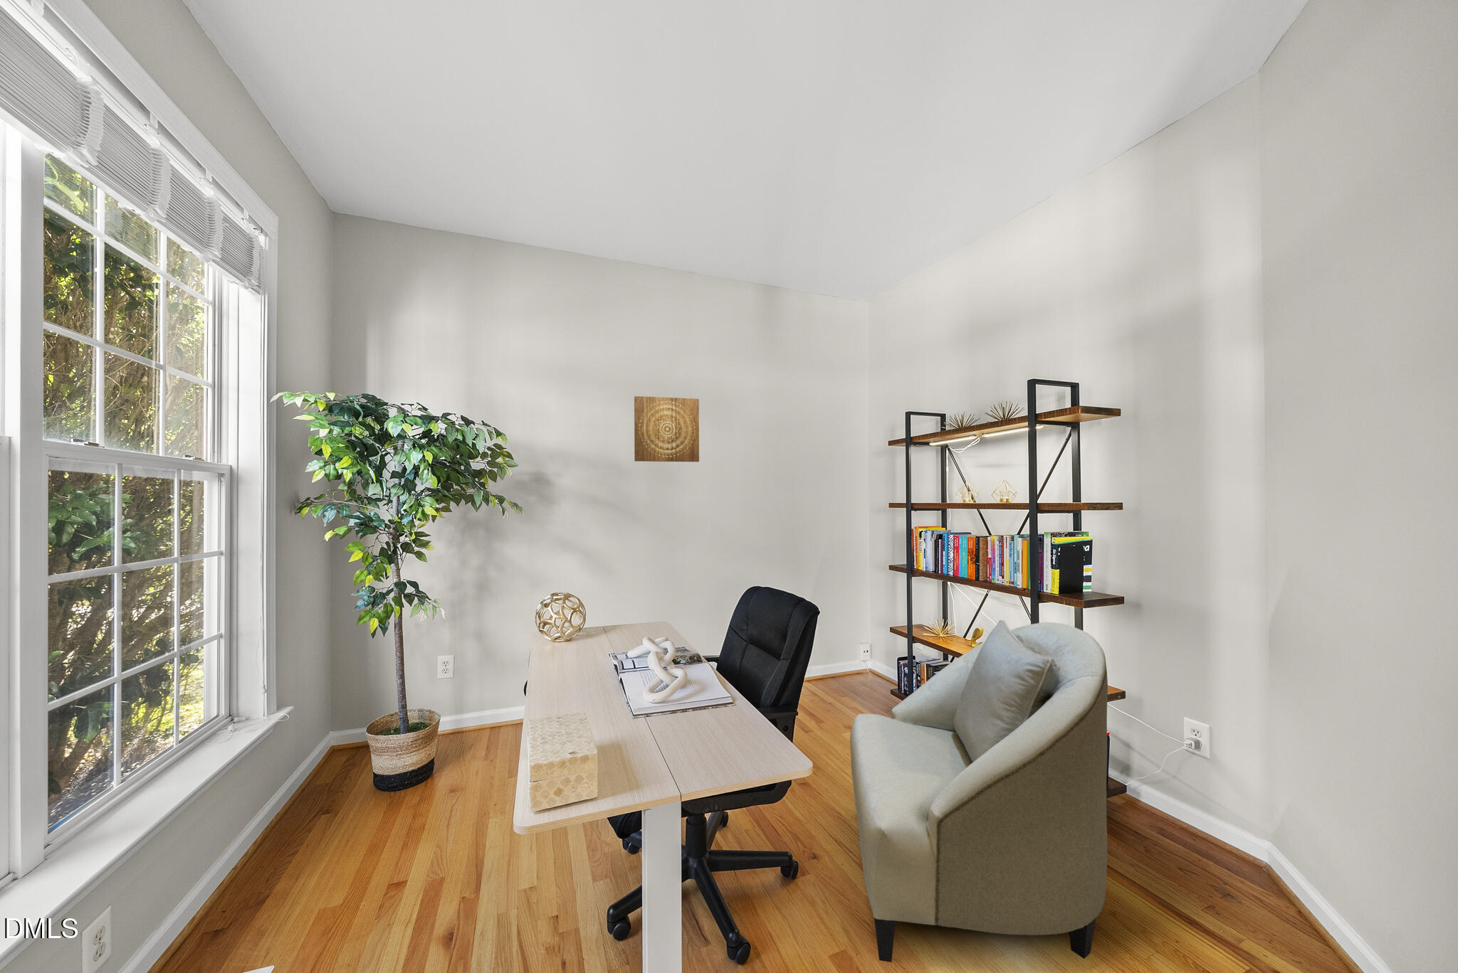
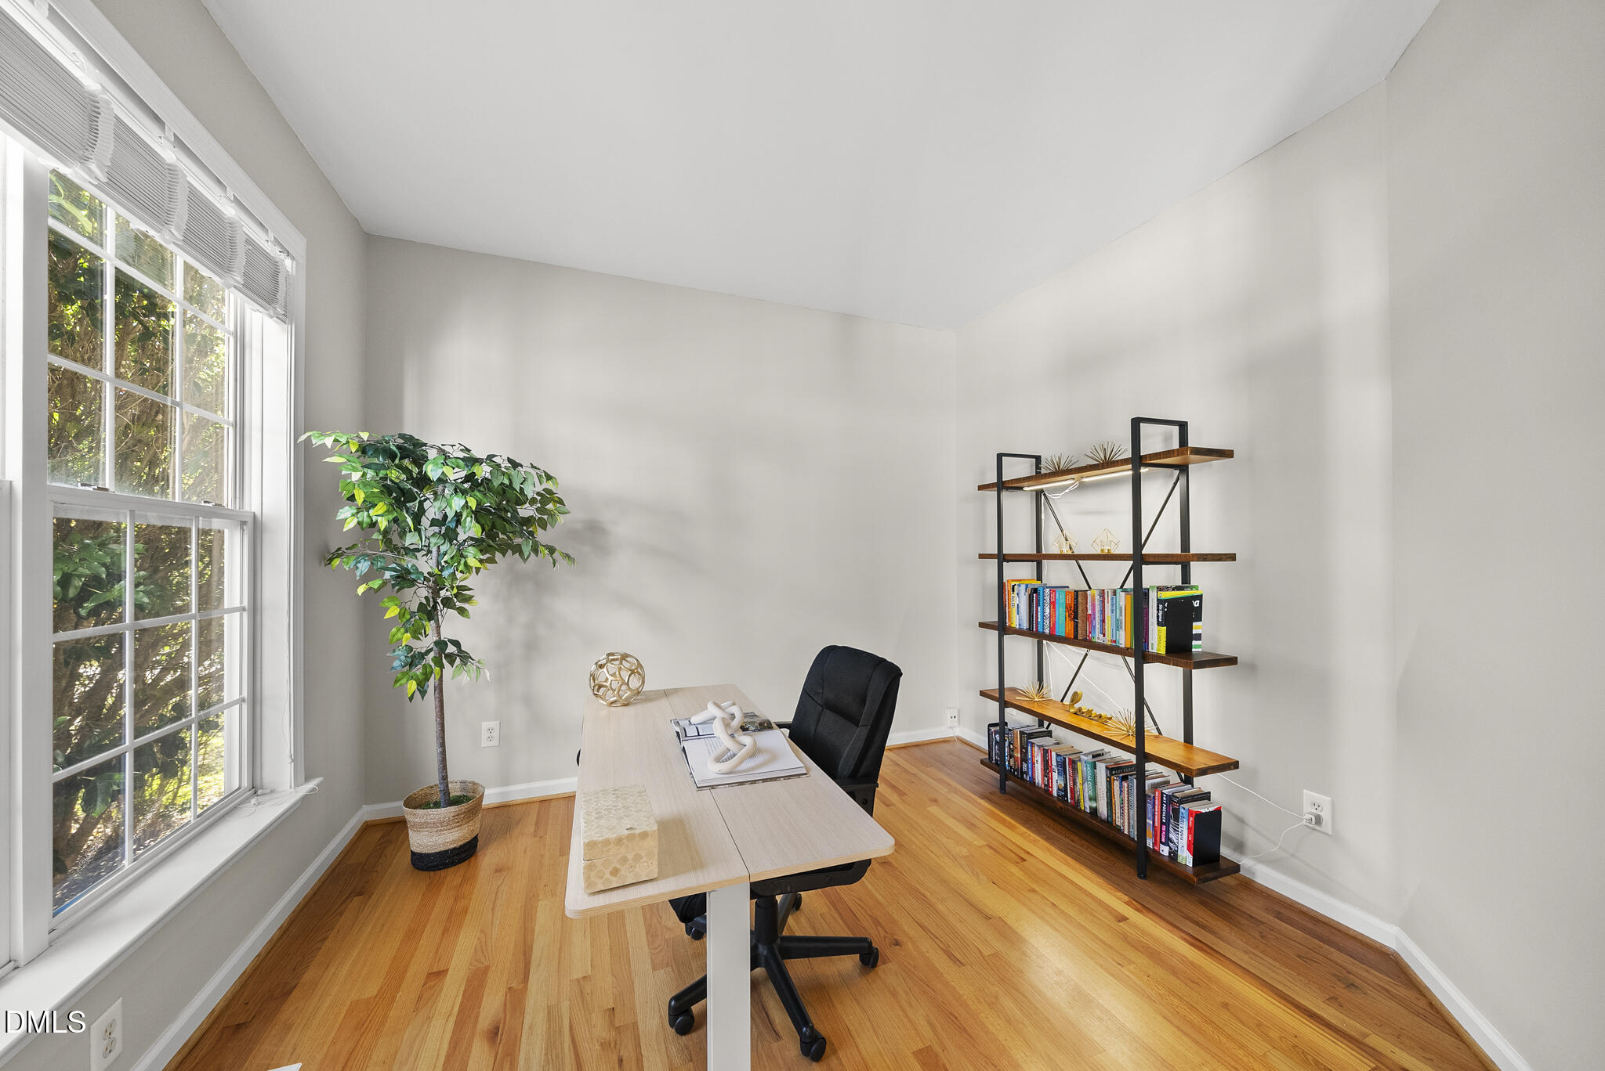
- armchair [850,619,1108,963]
- wall art [633,395,700,463]
